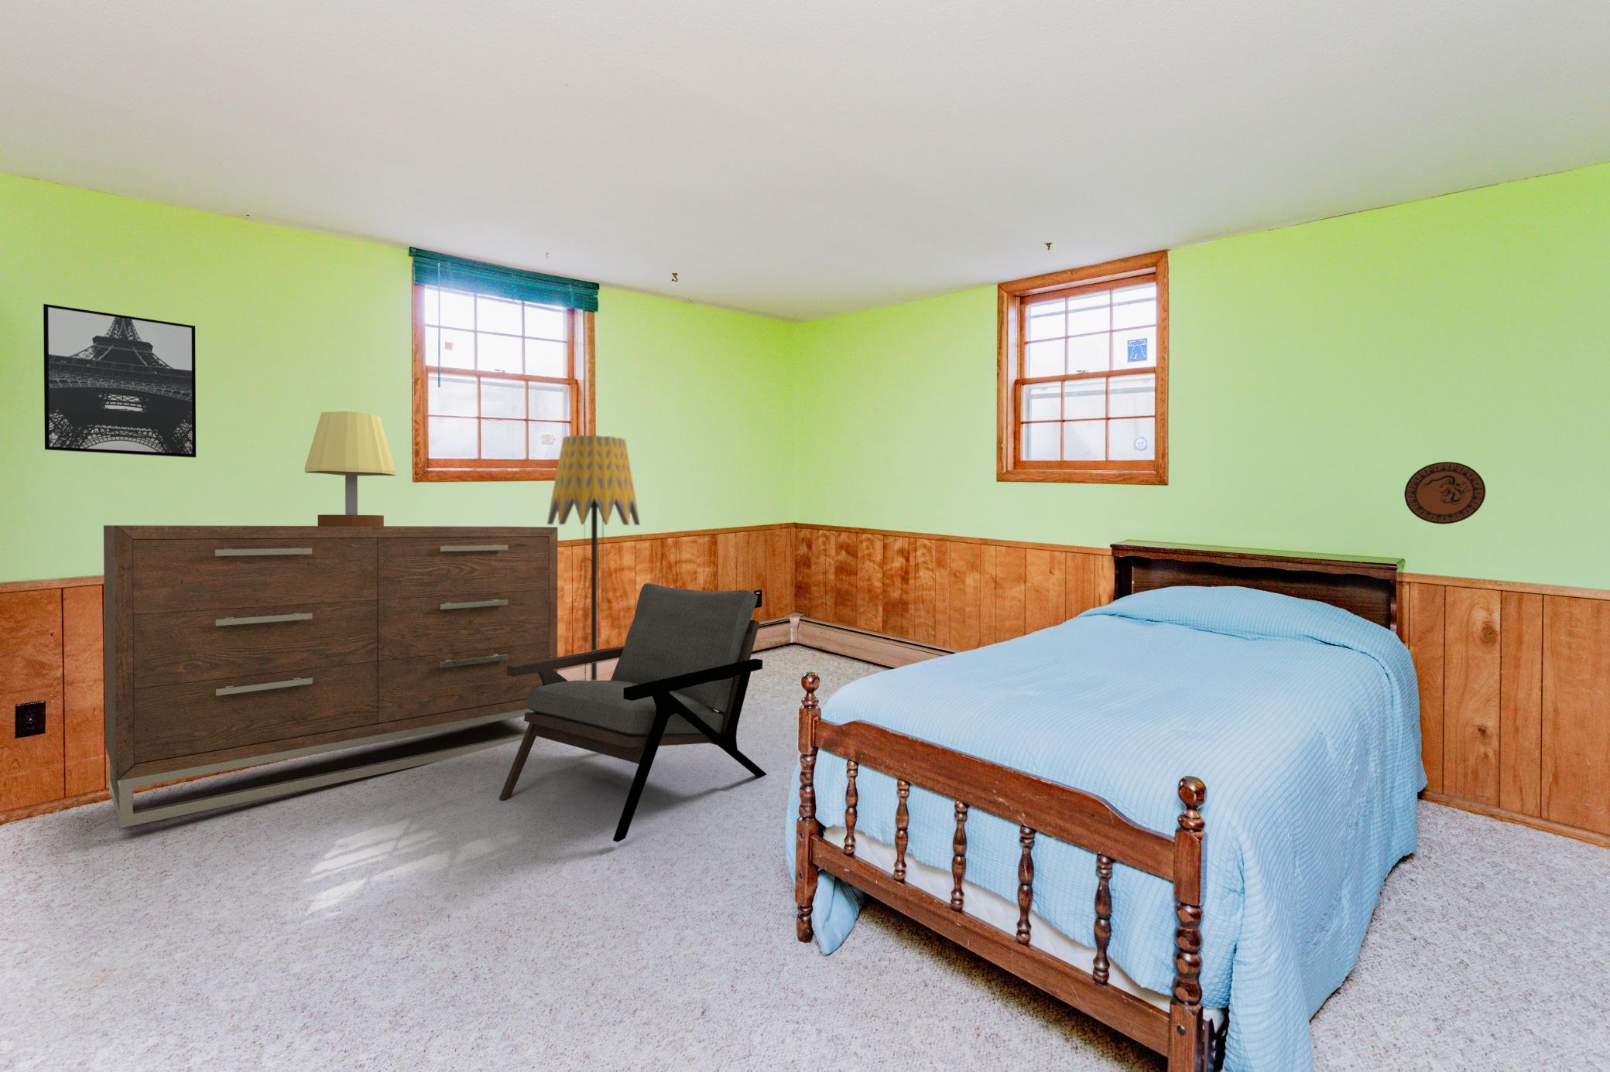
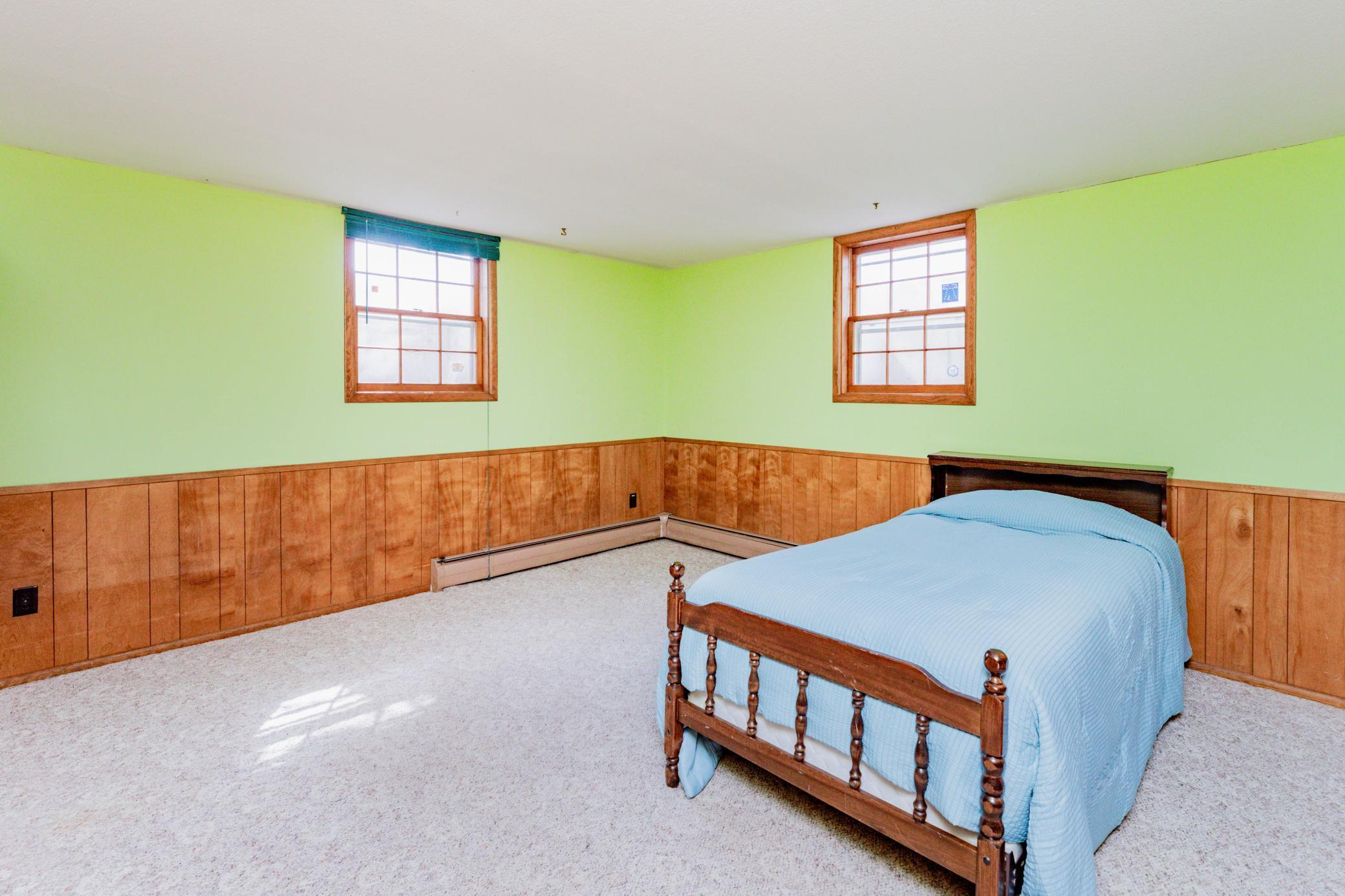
- armchair [498,583,767,843]
- table lamp [304,410,396,526]
- dresser [103,524,559,829]
- decorative plate [1403,461,1487,525]
- wall art [43,303,196,458]
- floor lamp [547,434,640,681]
